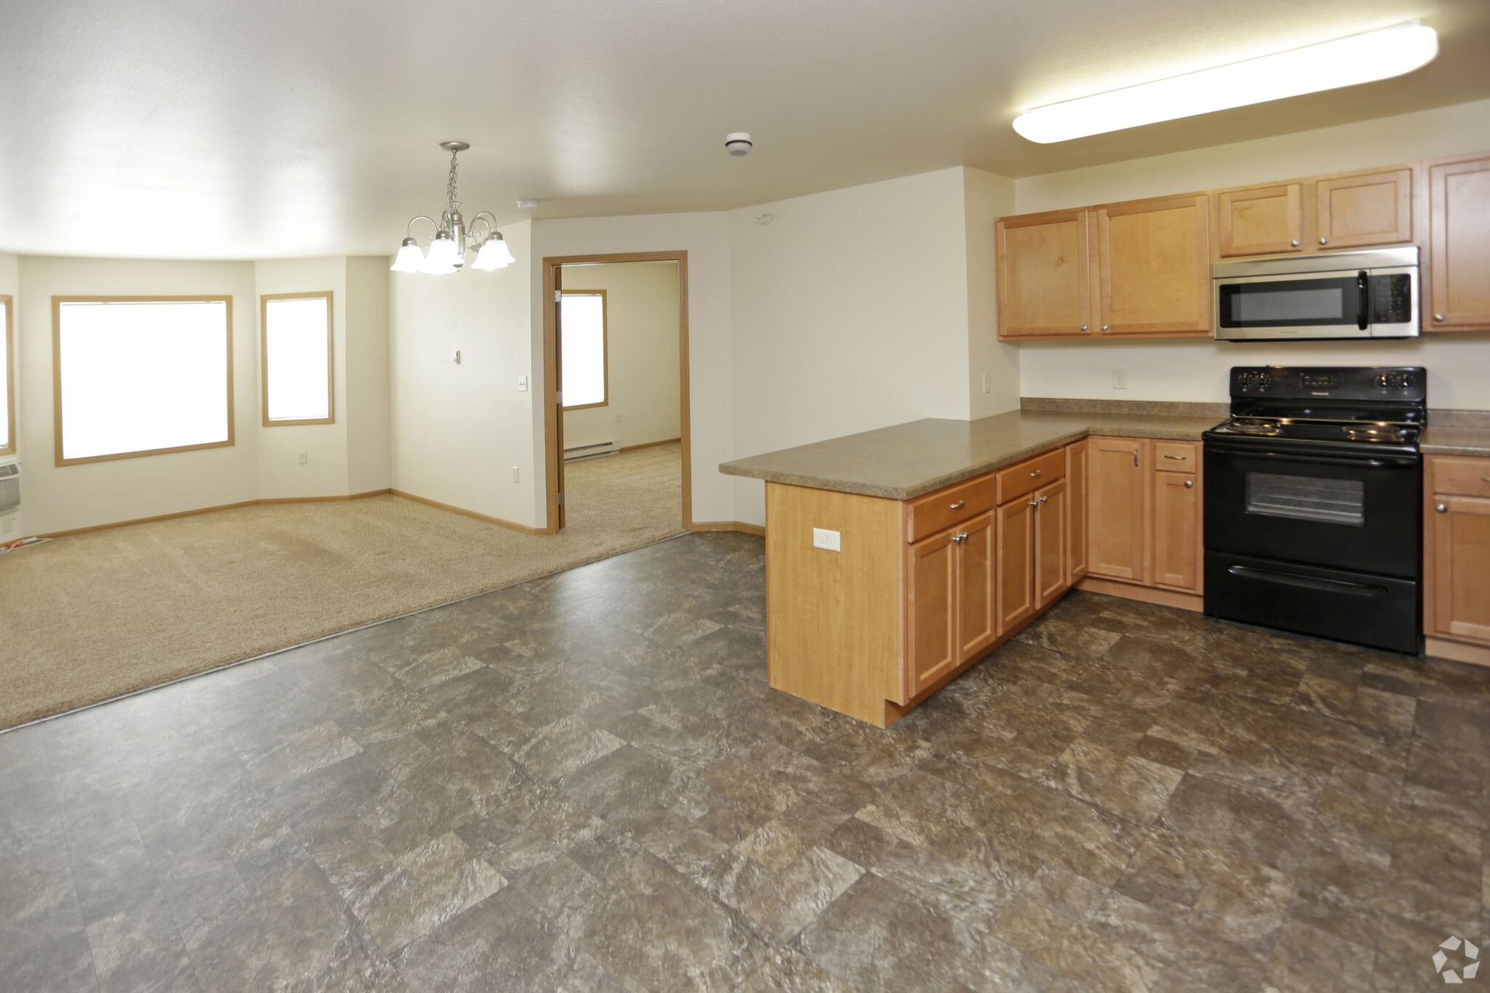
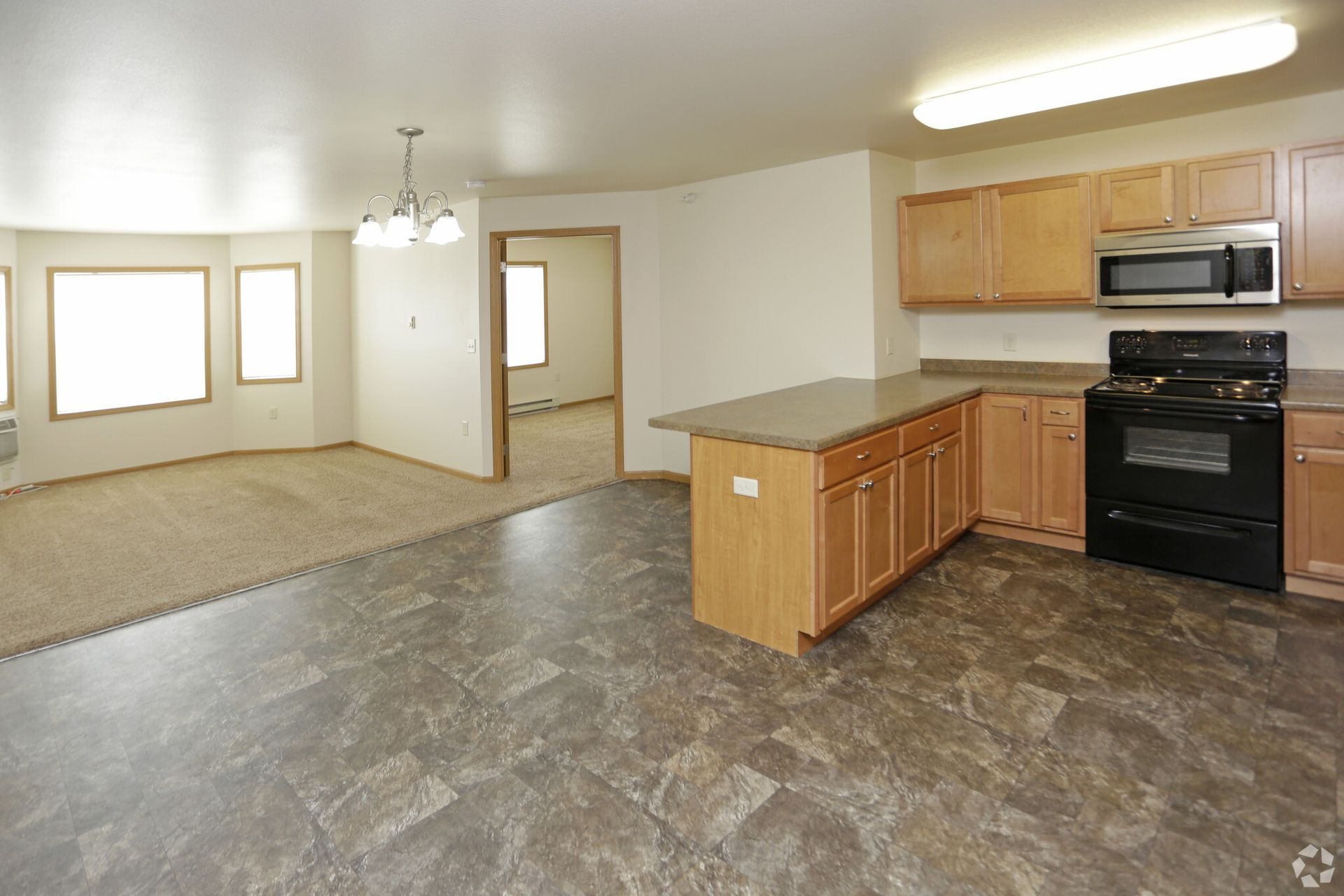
- smoke detector [724,132,754,157]
